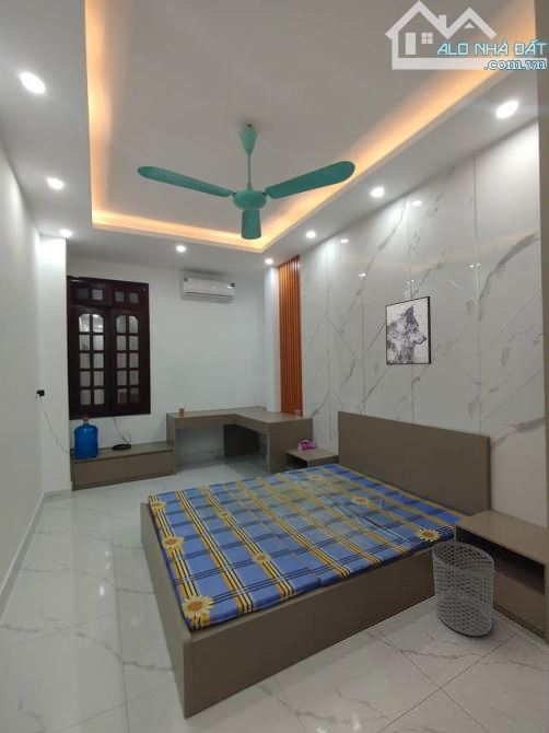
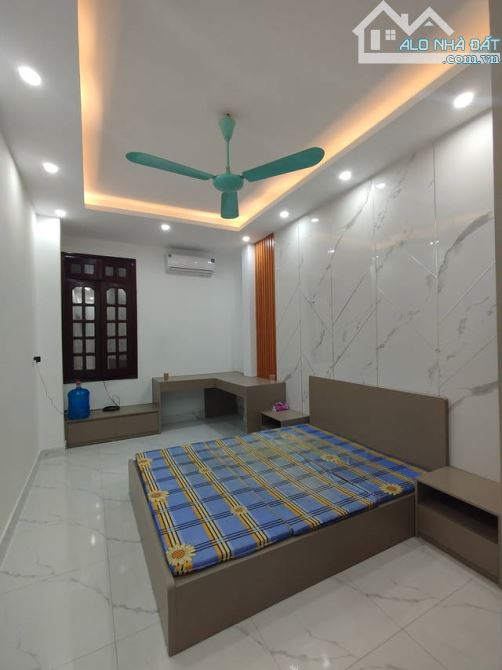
- wall art [385,295,432,366]
- waste bin [431,540,495,637]
